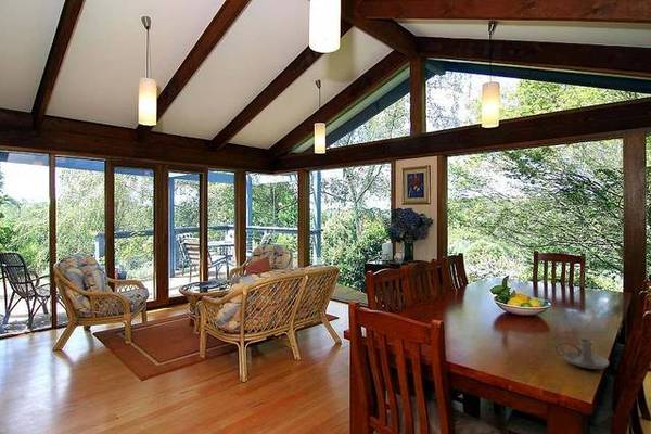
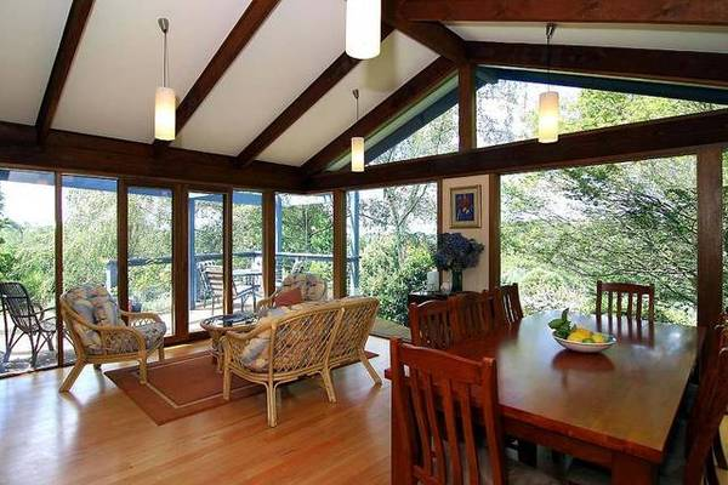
- candle holder [553,337,610,370]
